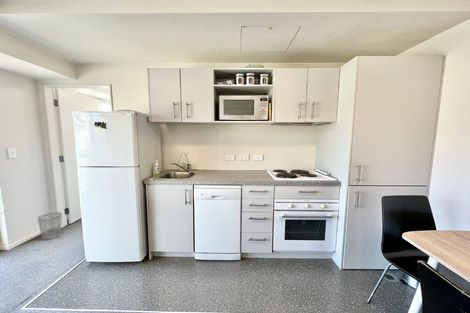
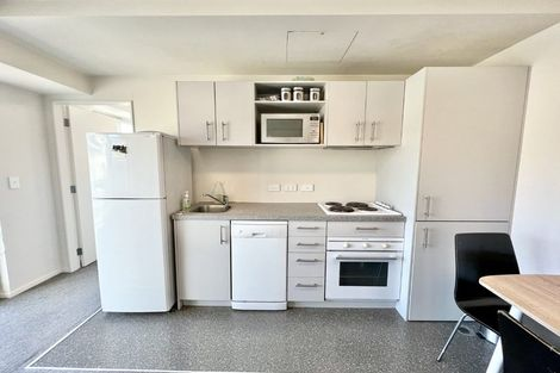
- wastebasket [37,211,63,241]
